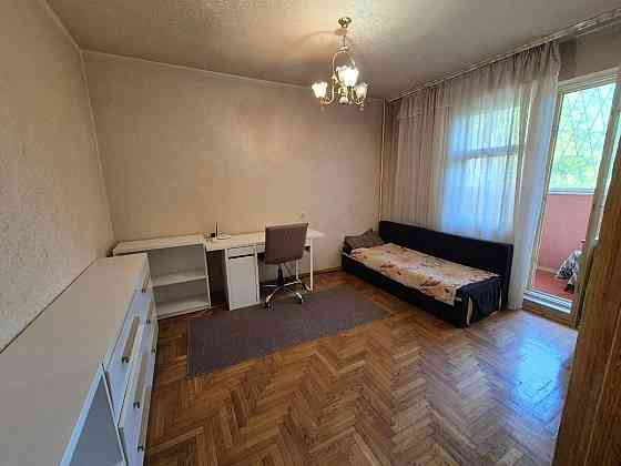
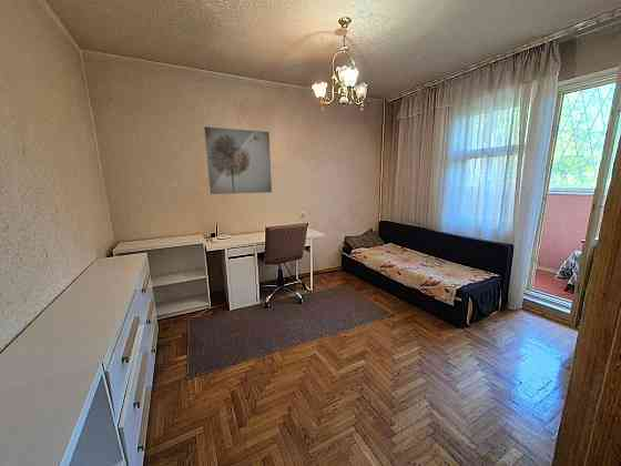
+ wall art [203,125,273,195]
